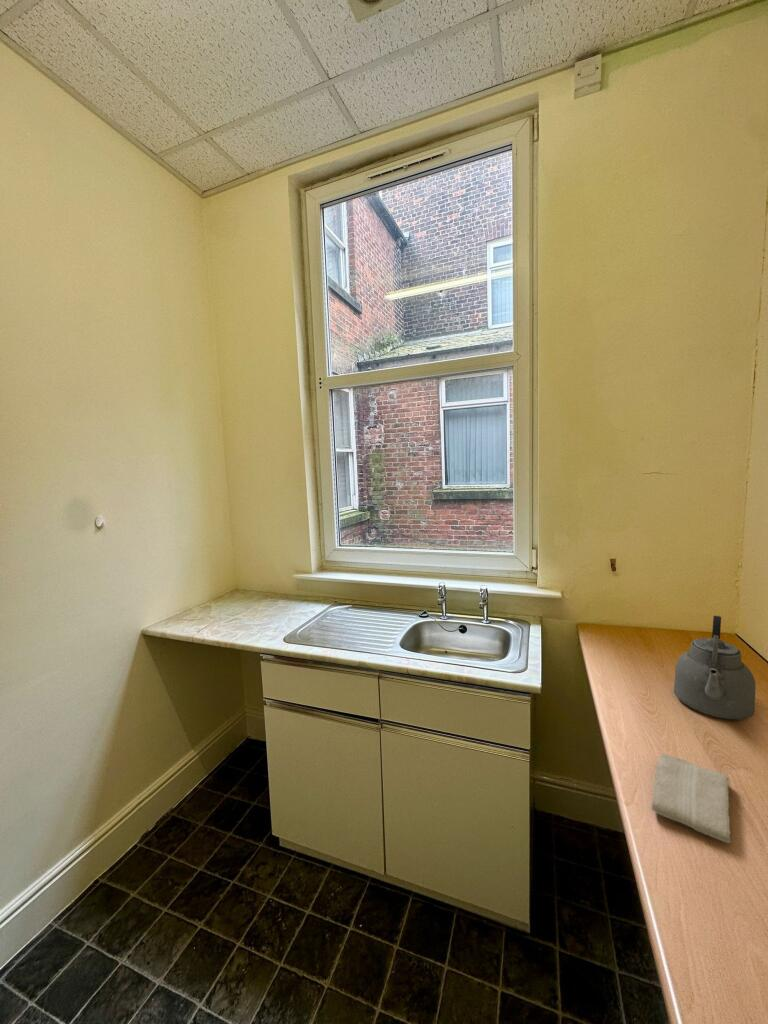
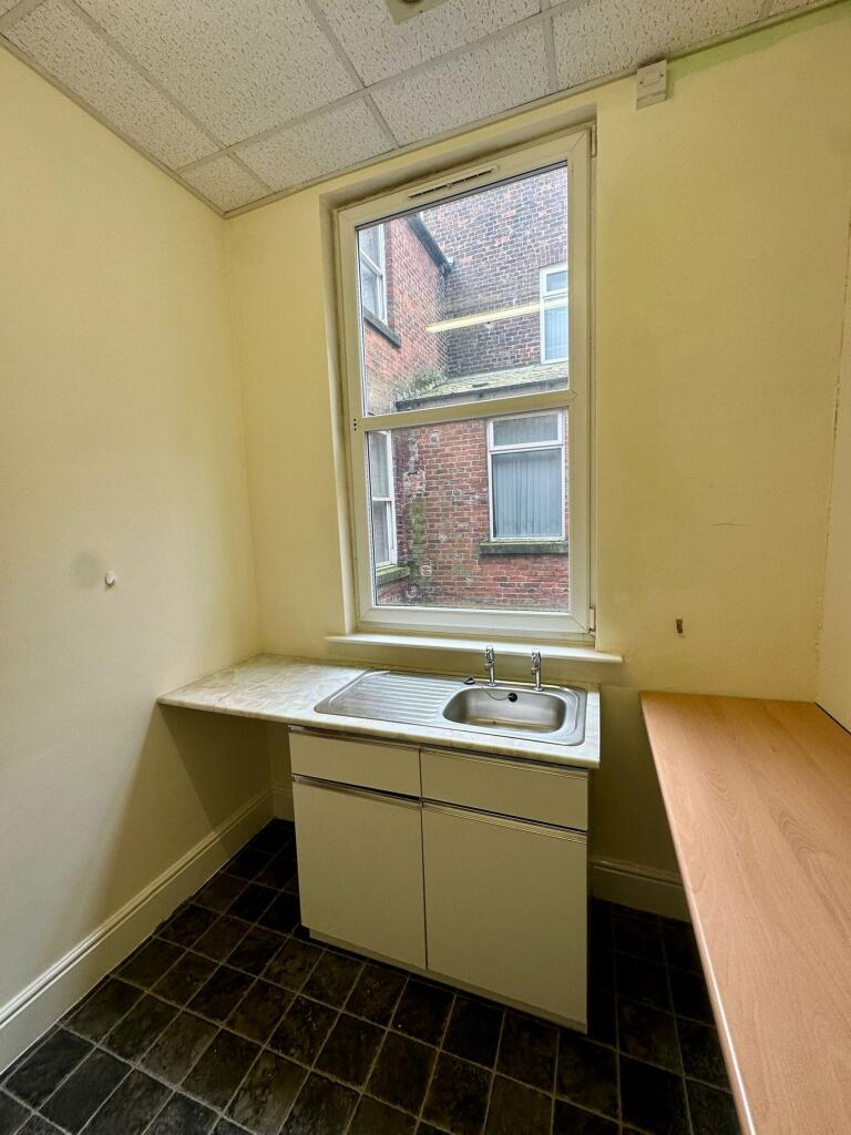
- kettle [673,615,757,720]
- washcloth [650,753,732,844]
